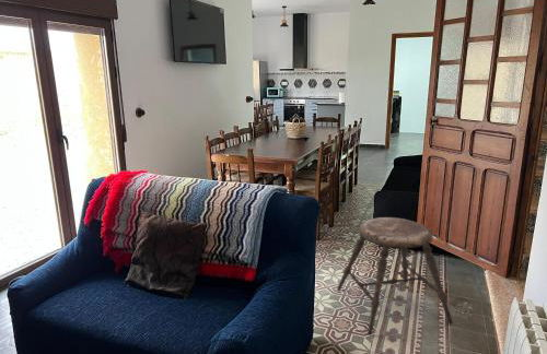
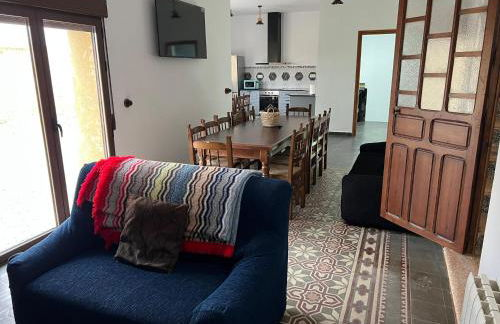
- stool [336,216,454,335]
